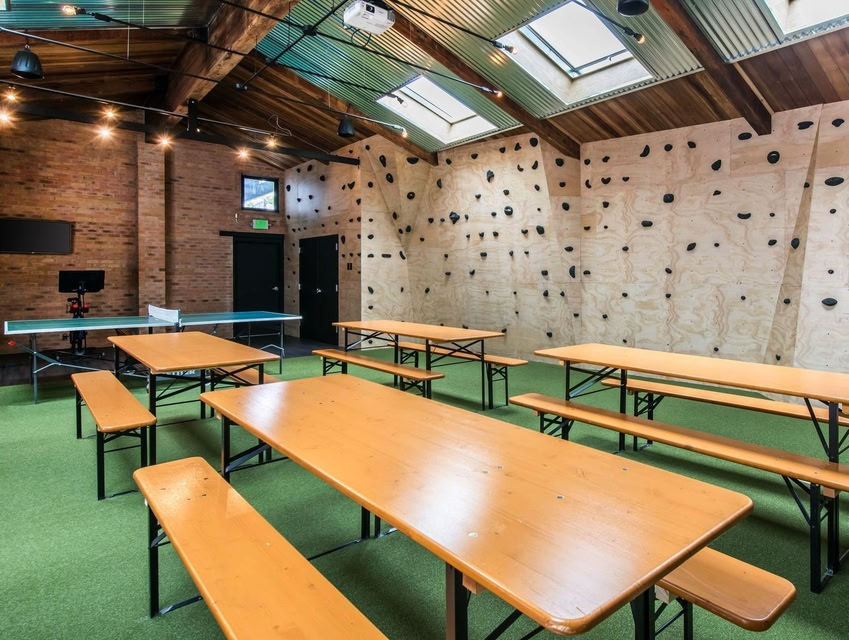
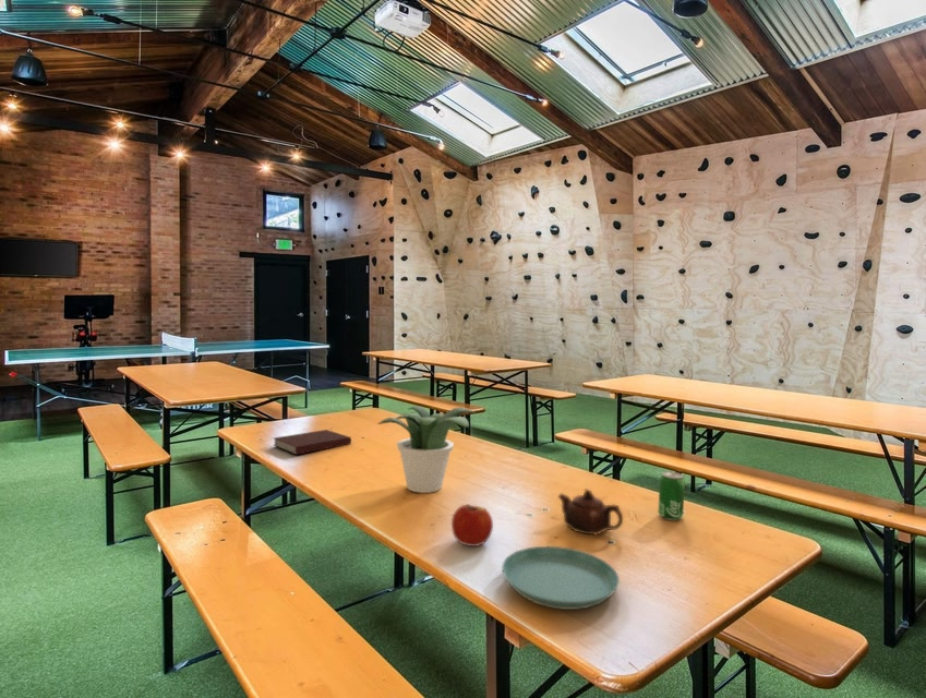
+ teapot [557,489,624,535]
+ apple [450,503,494,547]
+ notebook [273,429,352,456]
+ soda can [657,470,686,521]
+ saucer [501,545,621,611]
+ potted plant [376,405,477,494]
